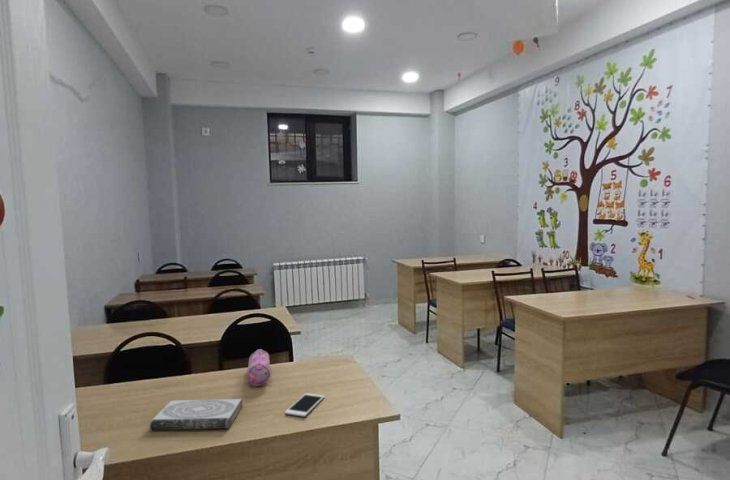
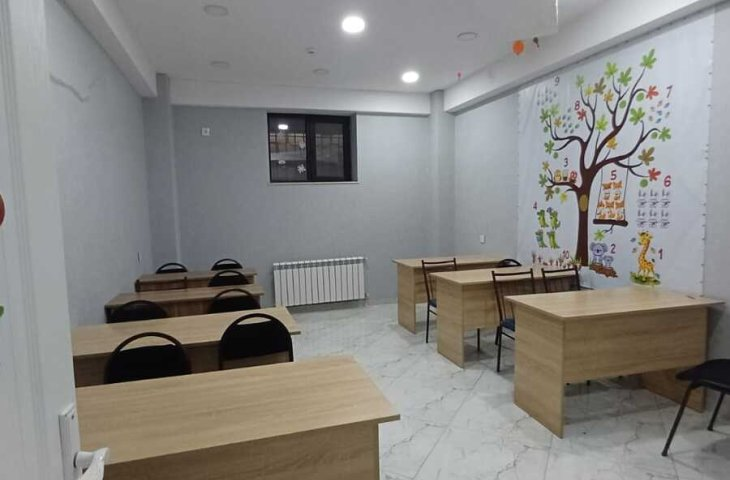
- cell phone [284,392,325,418]
- book [148,398,243,431]
- pencil case [246,348,271,387]
